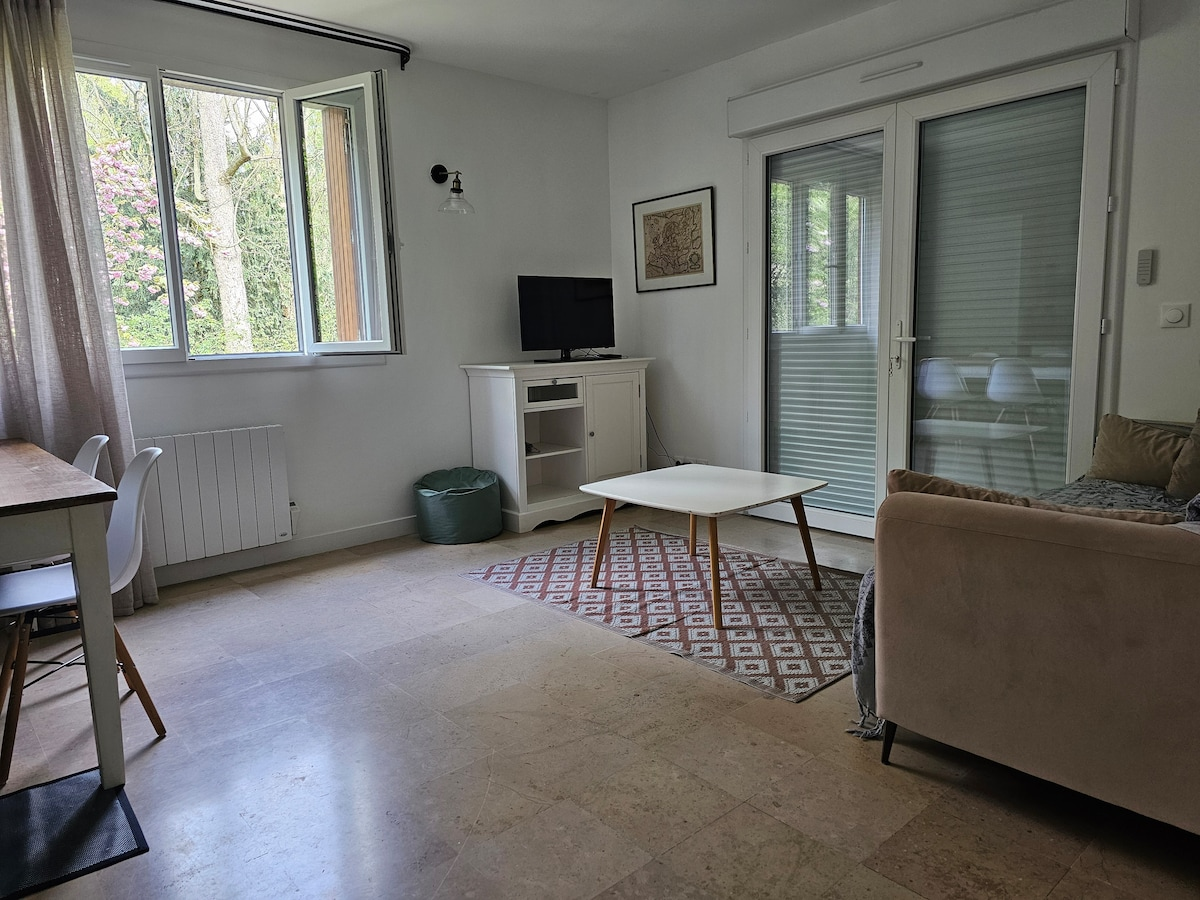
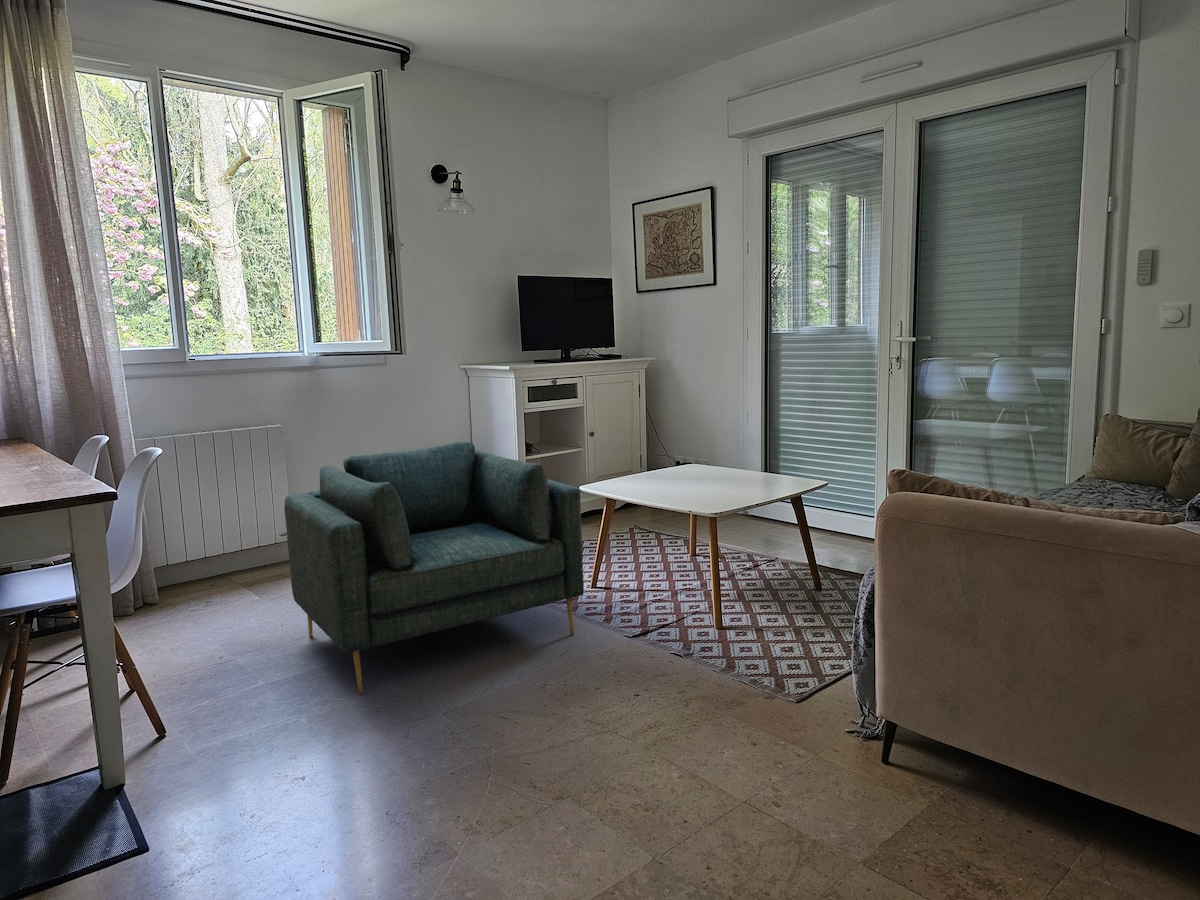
+ armchair [283,441,585,695]
